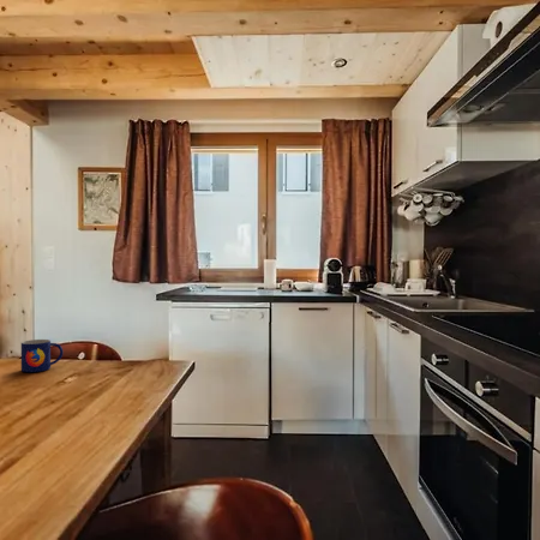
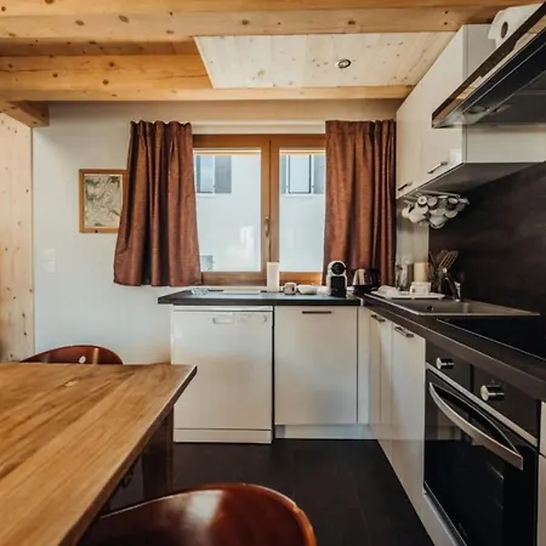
- mug [20,338,65,373]
